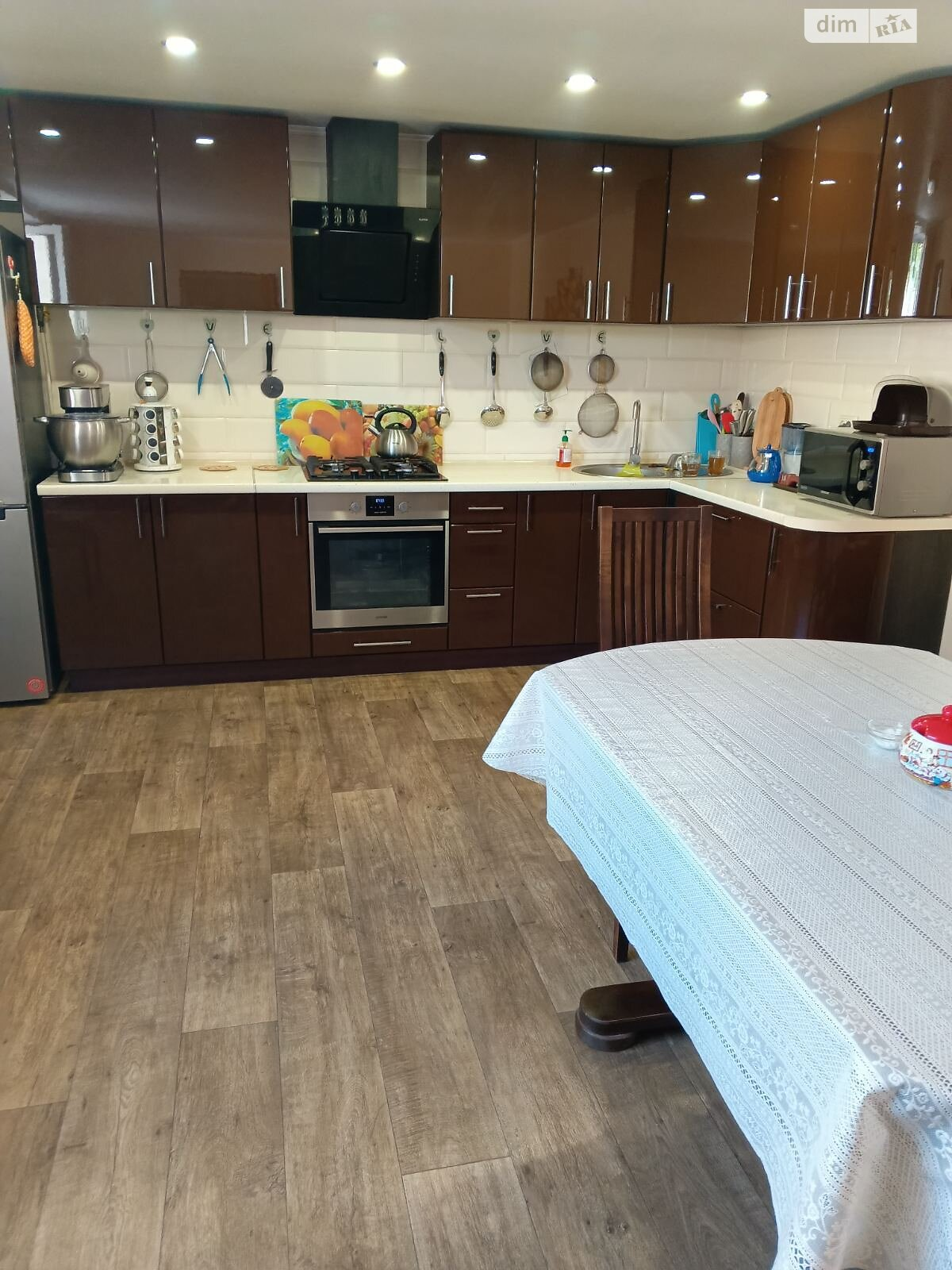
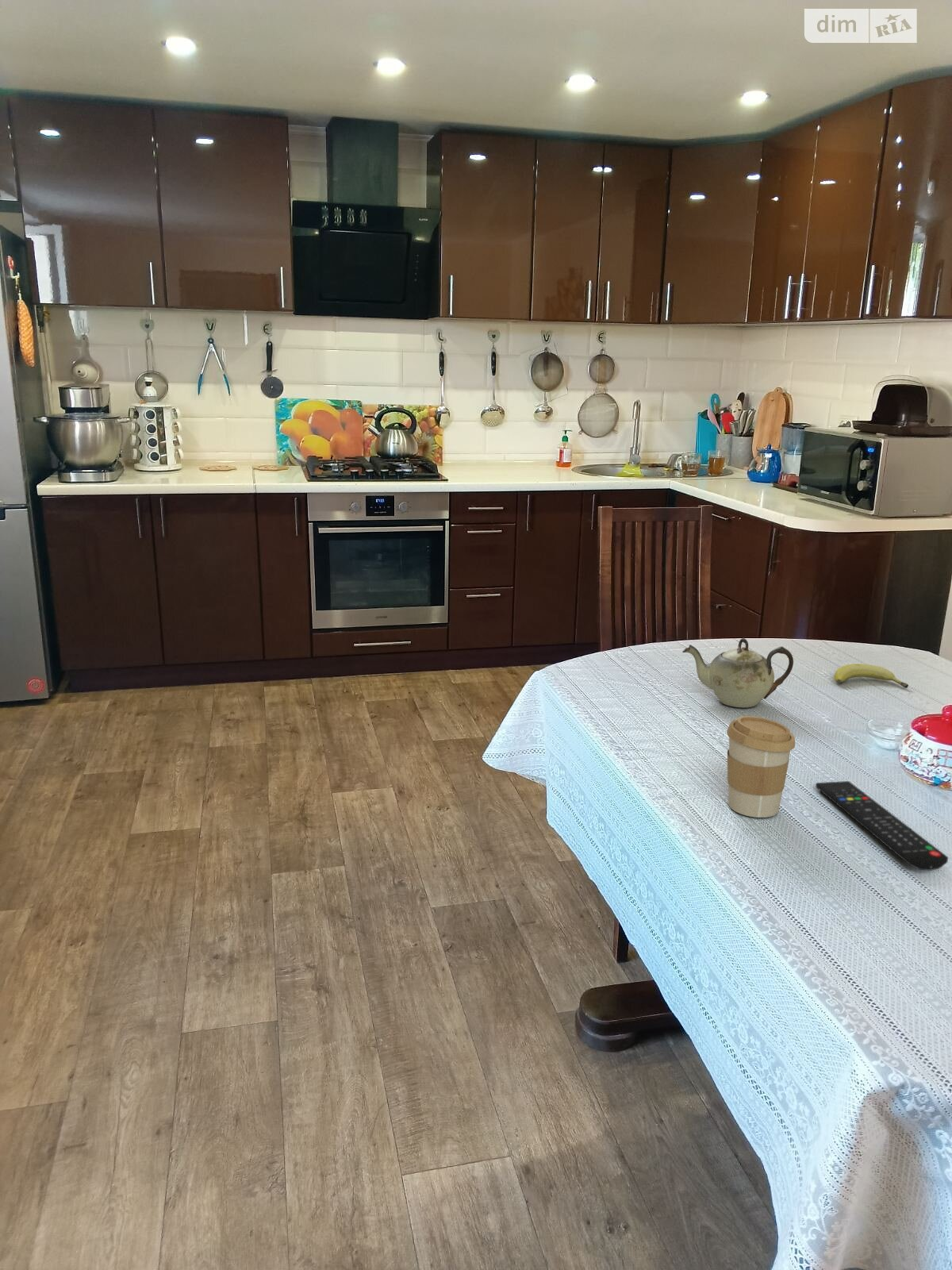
+ coffee cup [726,715,796,818]
+ fruit [833,663,909,689]
+ teapot [681,637,794,709]
+ remote control [815,780,949,872]
